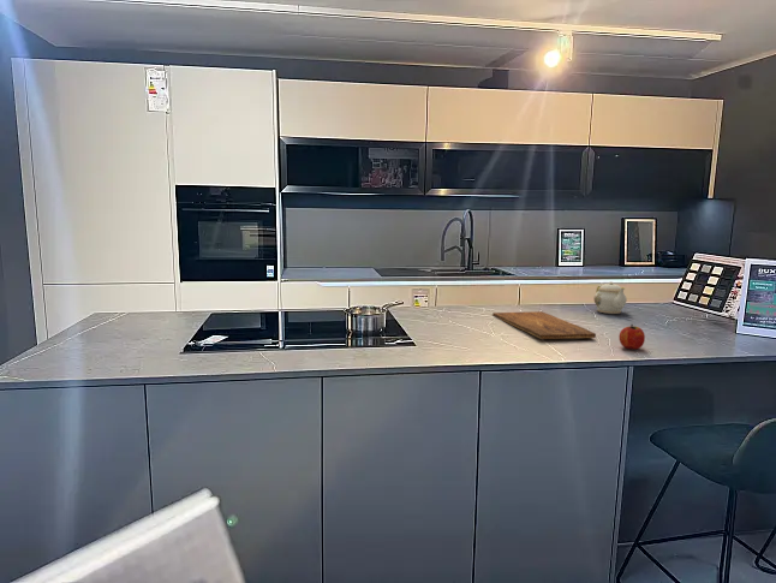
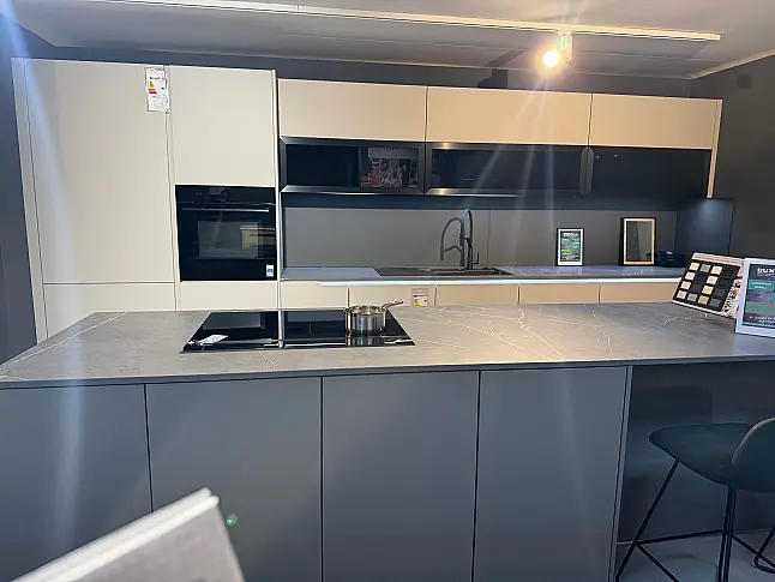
- teapot [592,281,628,315]
- fruit [617,323,646,351]
- cutting board [491,310,597,340]
